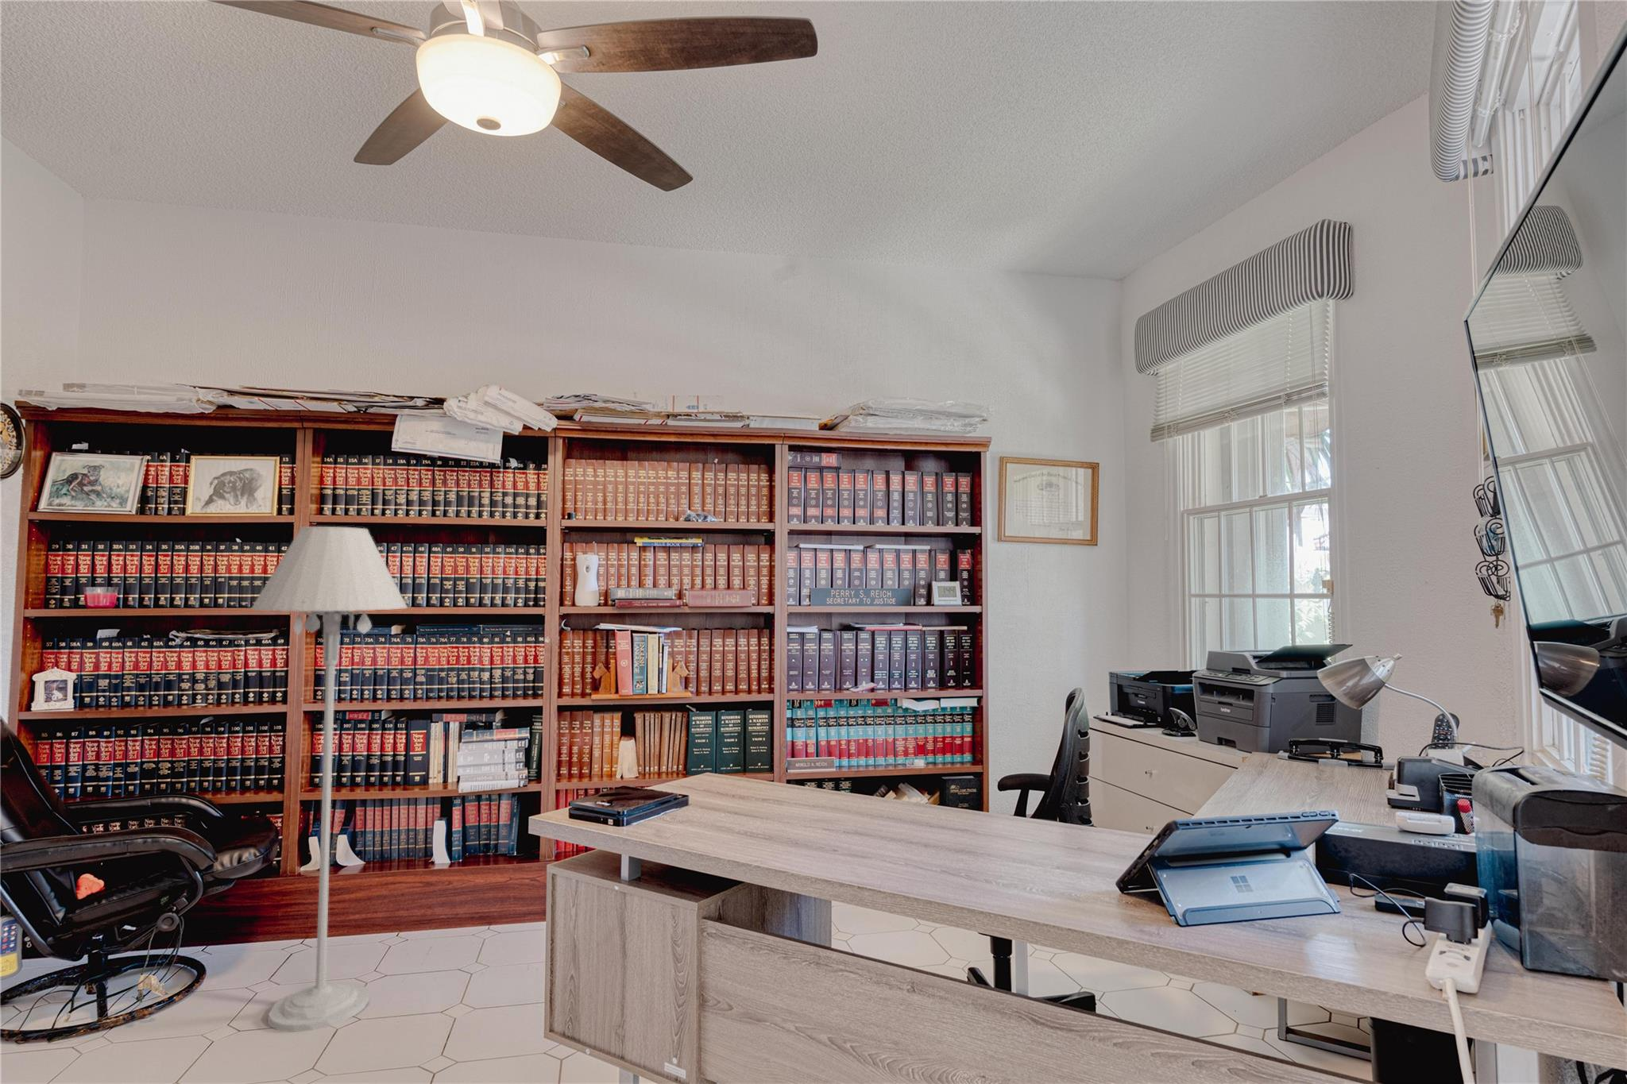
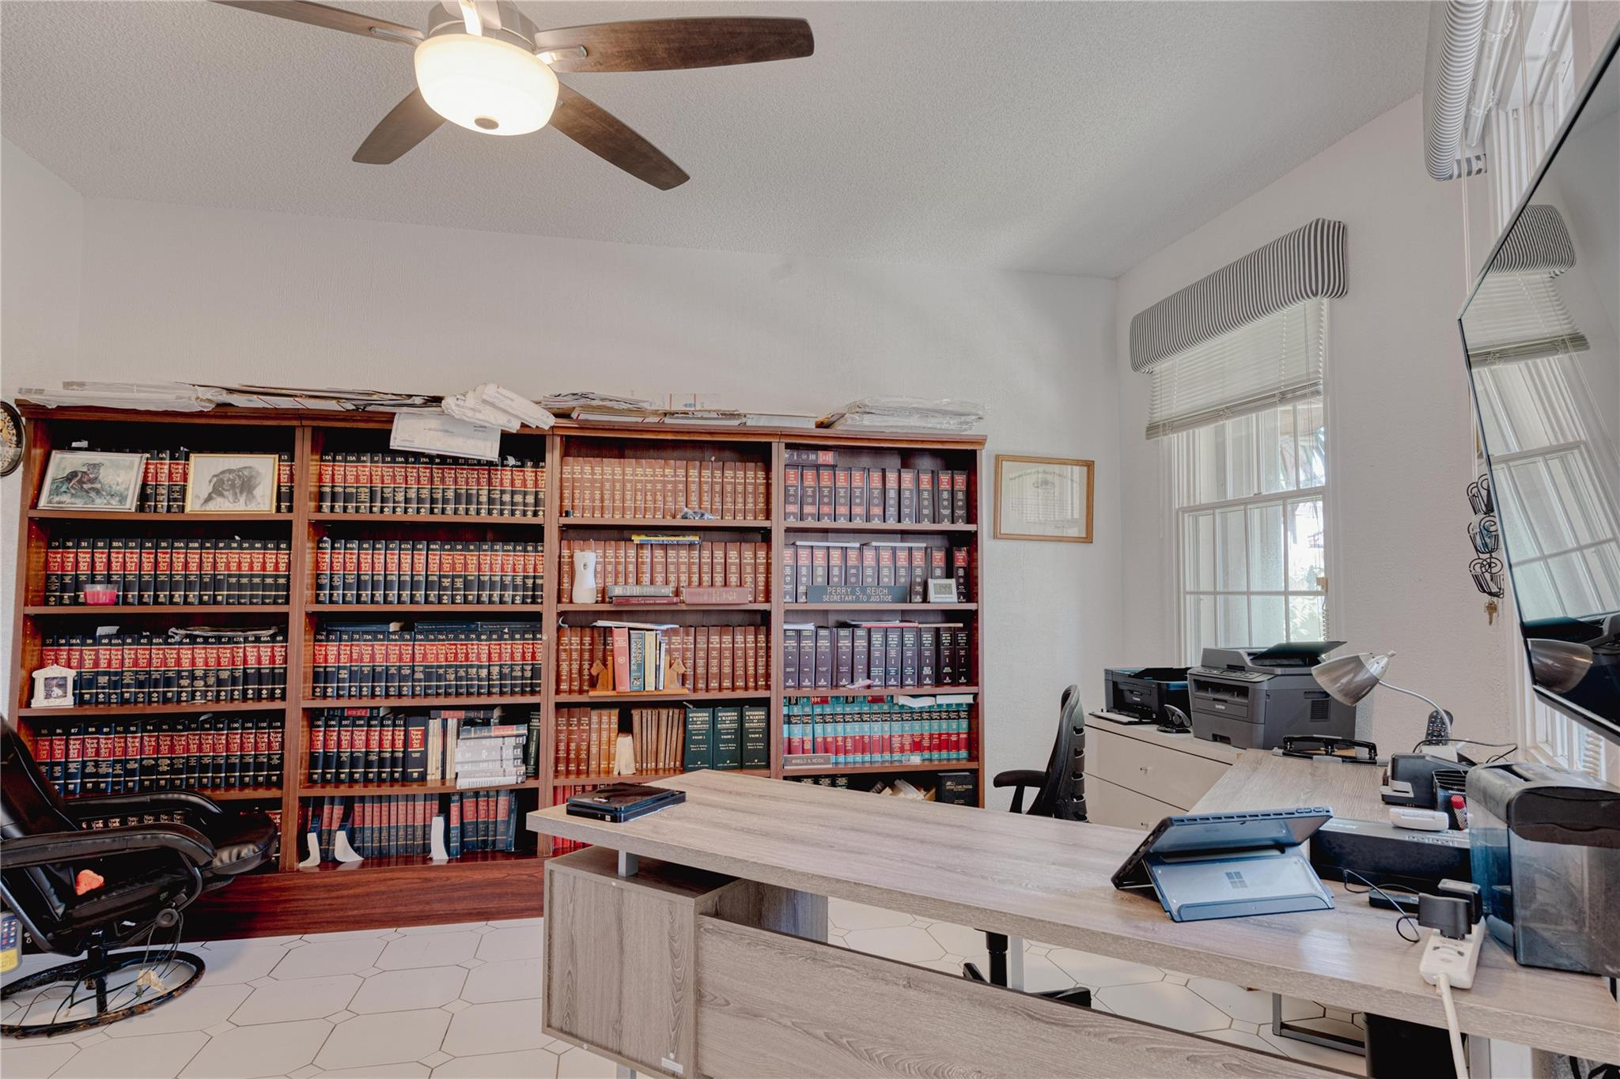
- floor lamp [250,526,409,1032]
